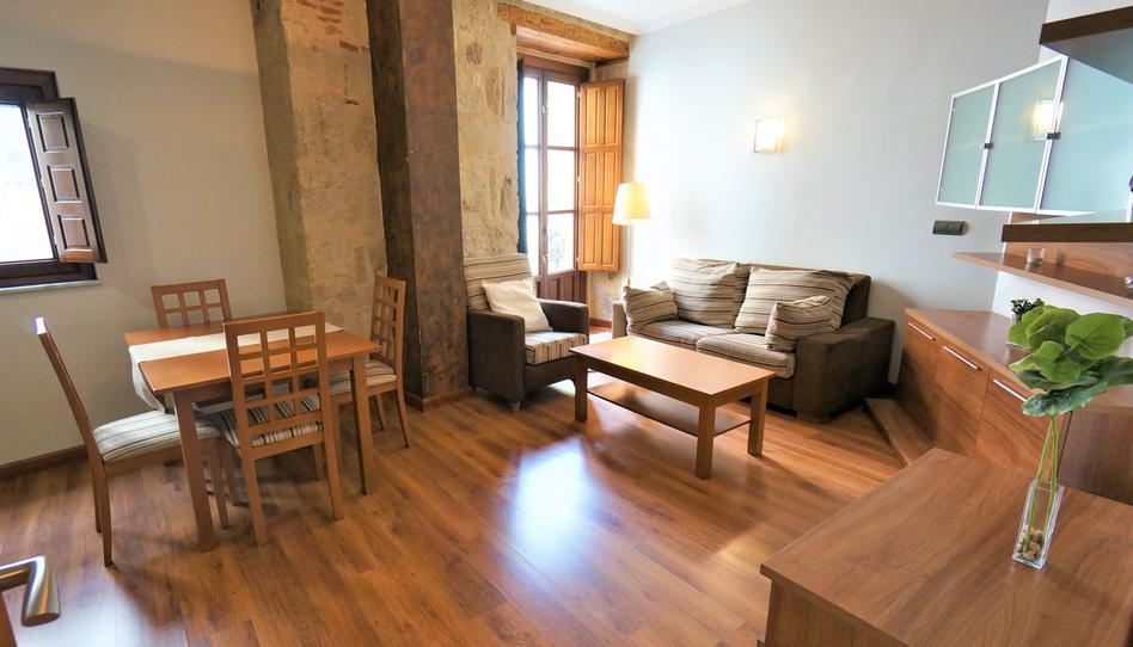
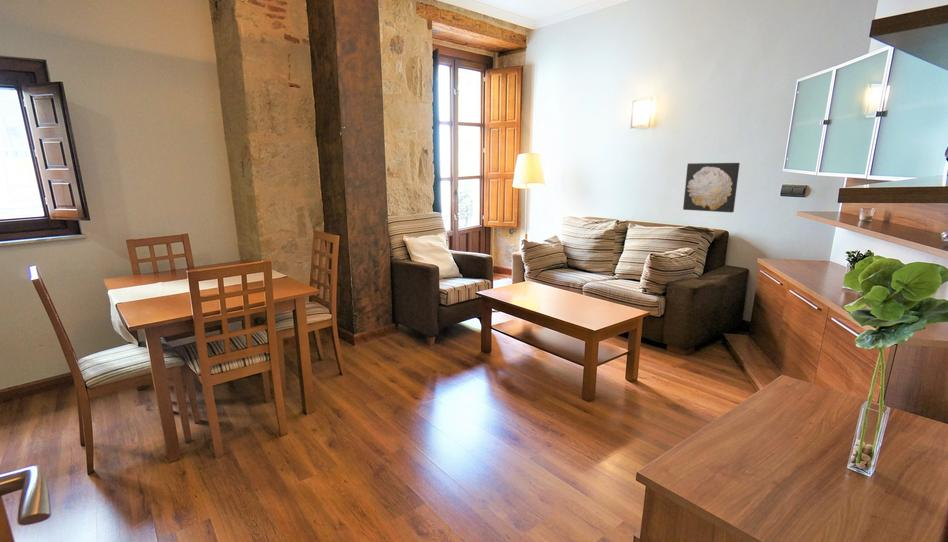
+ wall art [682,162,741,213]
